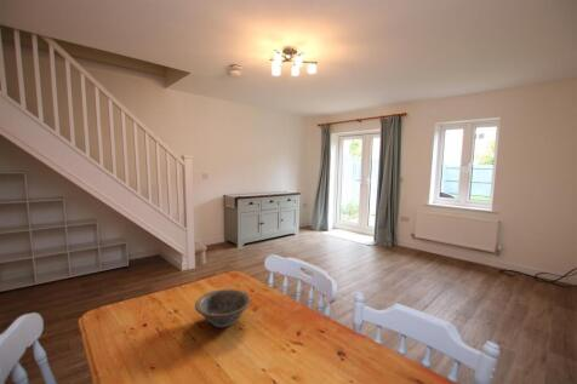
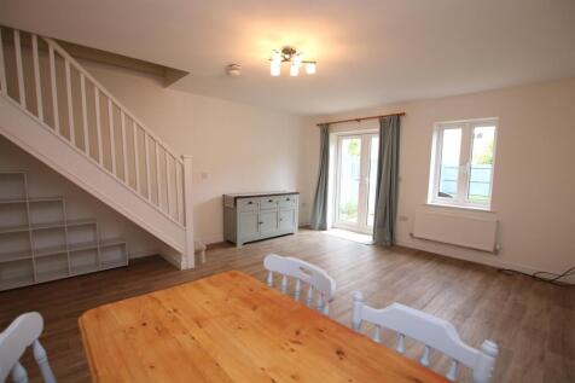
- decorative bowl [194,288,252,328]
